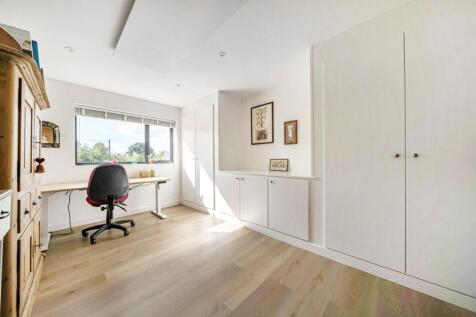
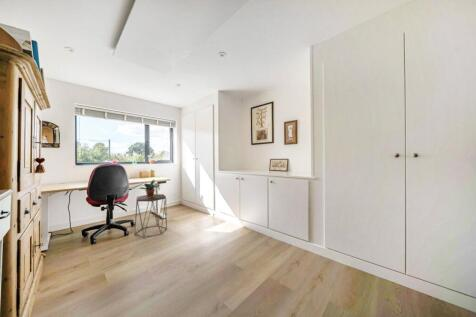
+ side table [133,193,168,238]
+ potted plant [138,178,161,198]
